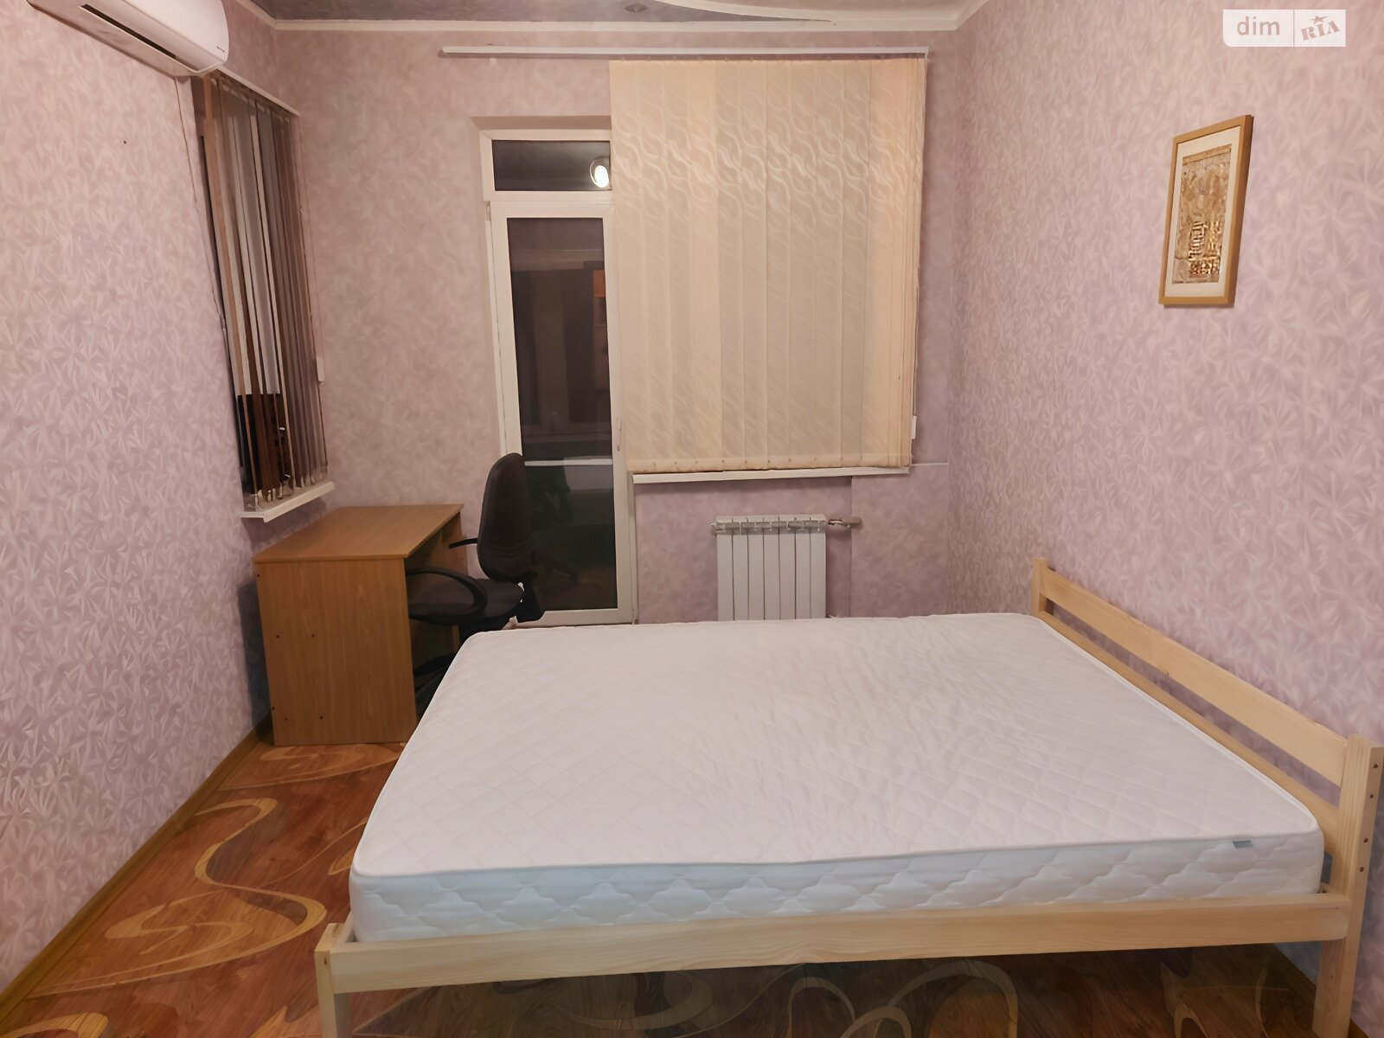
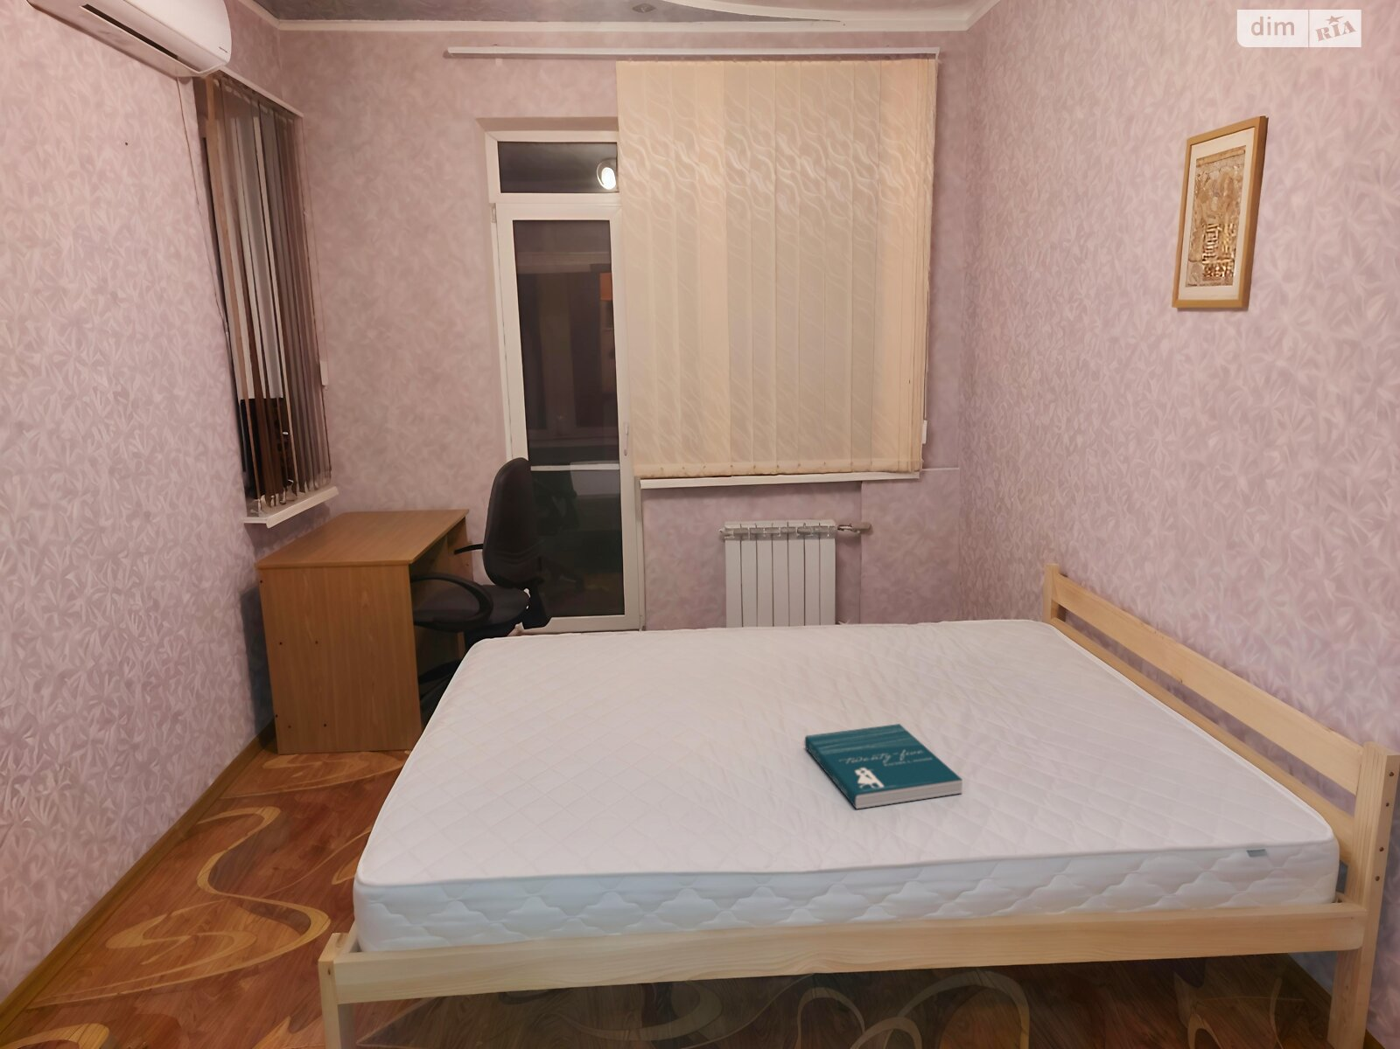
+ book [804,723,963,810]
